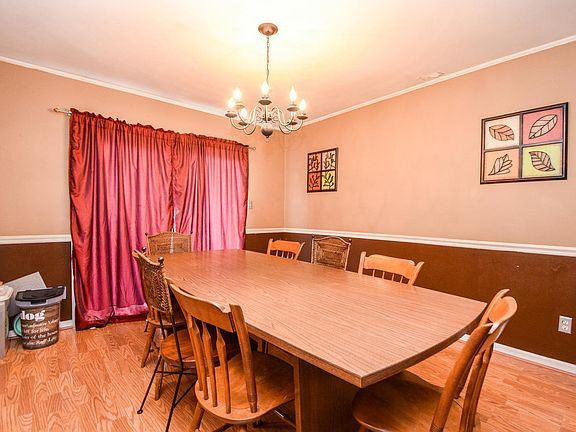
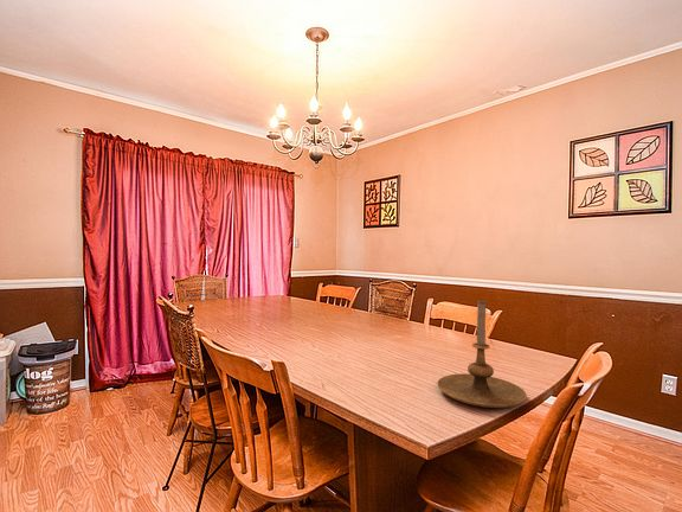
+ candle holder [436,300,528,409]
